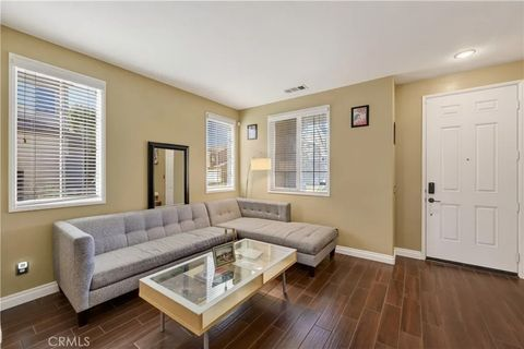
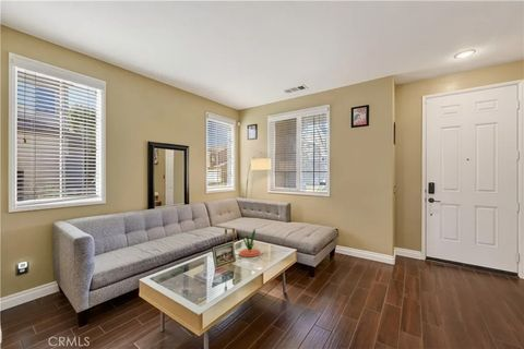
+ plant [239,228,261,258]
